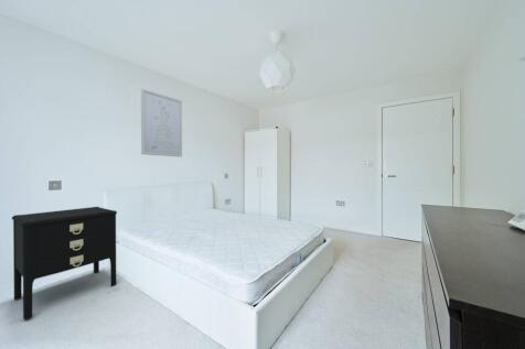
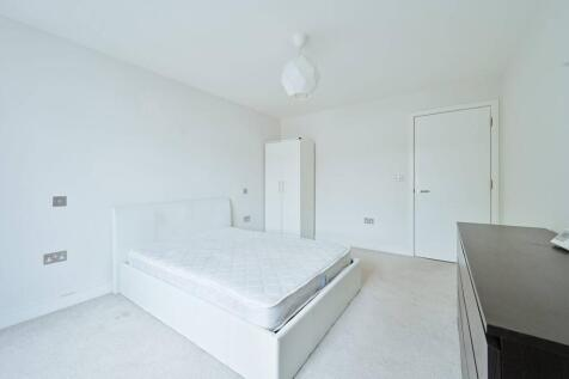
- wall art [140,88,183,159]
- nightstand [11,206,118,320]
